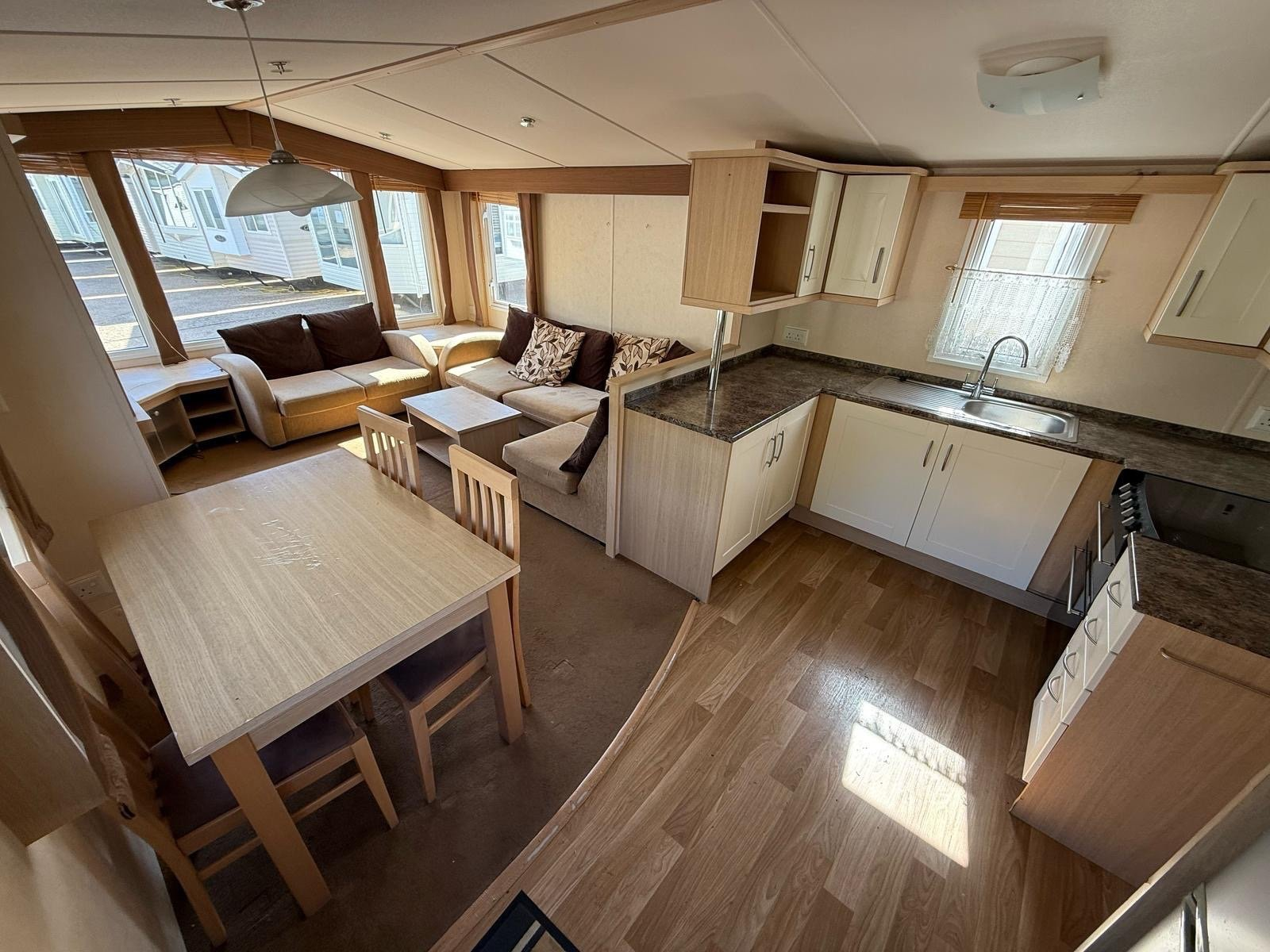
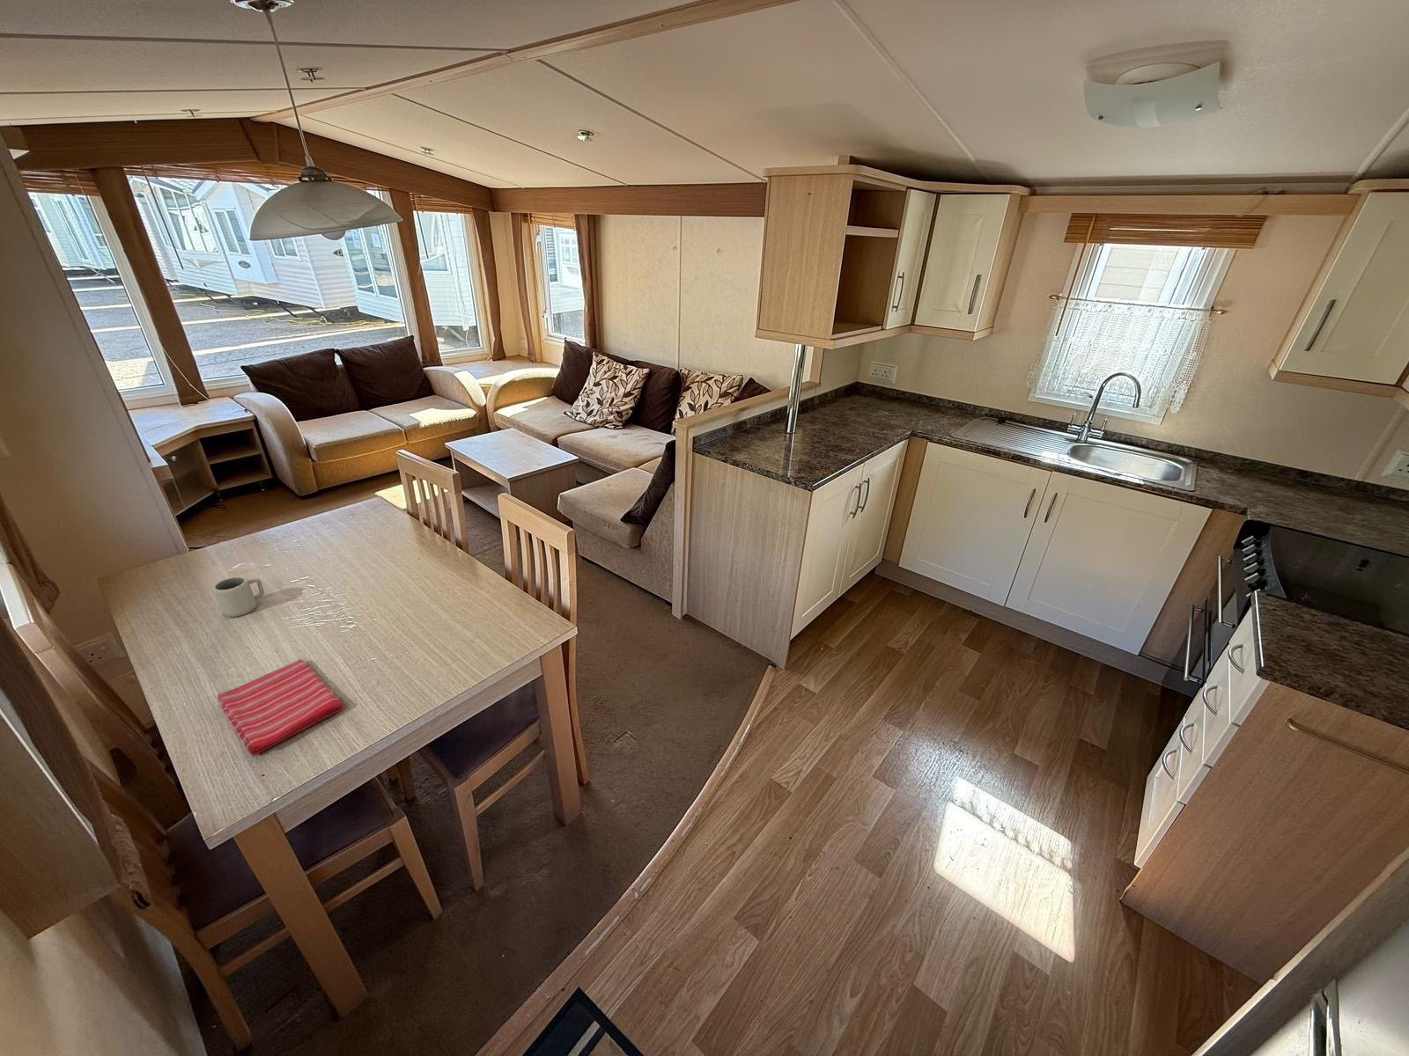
+ dish towel [216,658,344,757]
+ cup [212,576,265,618]
